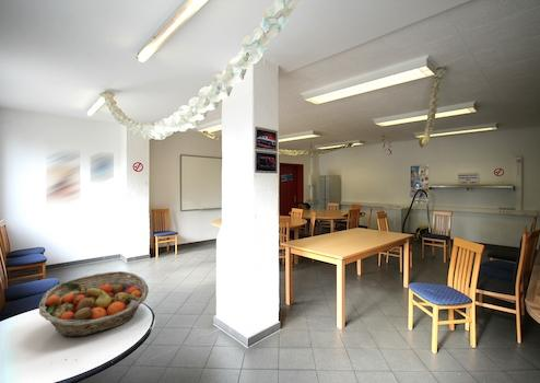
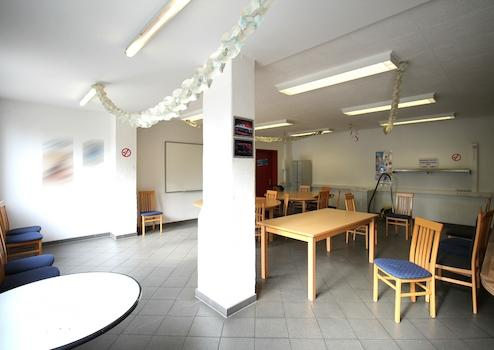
- fruit basket [38,270,150,338]
